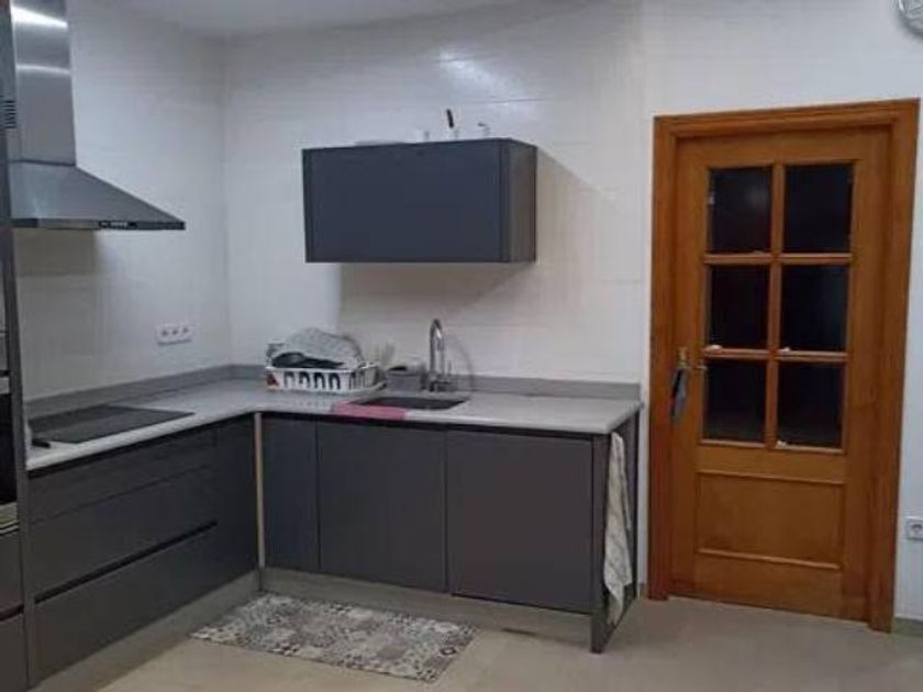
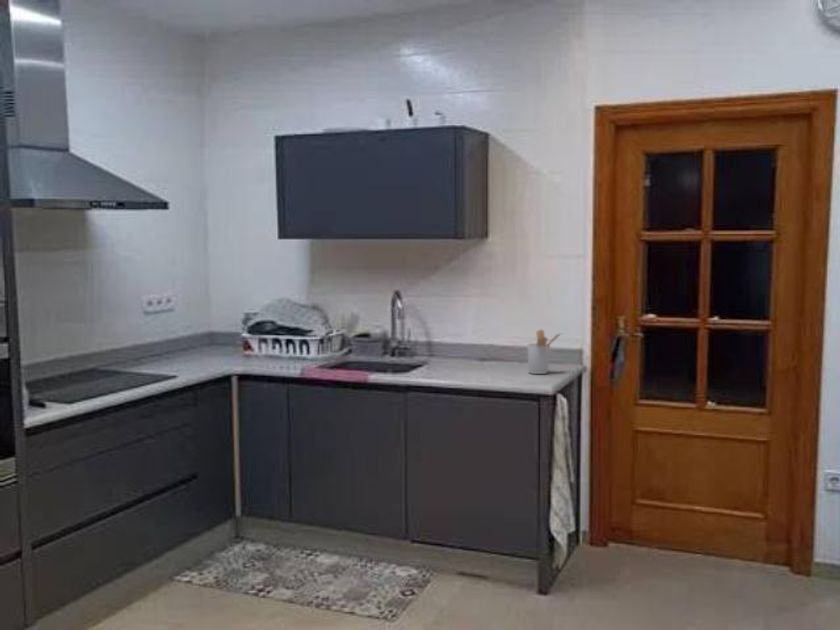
+ utensil holder [526,328,563,375]
